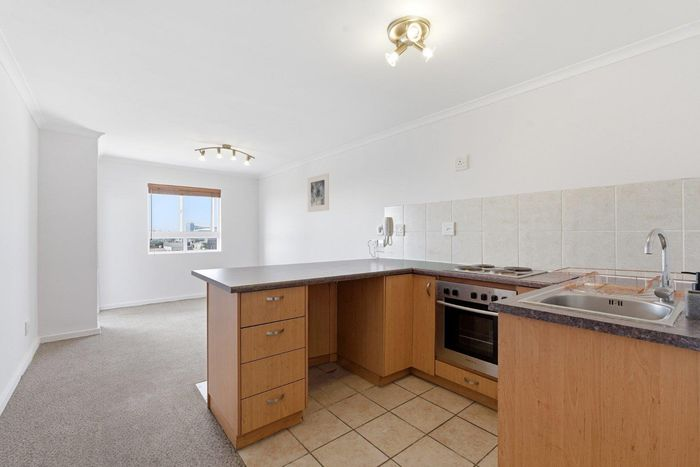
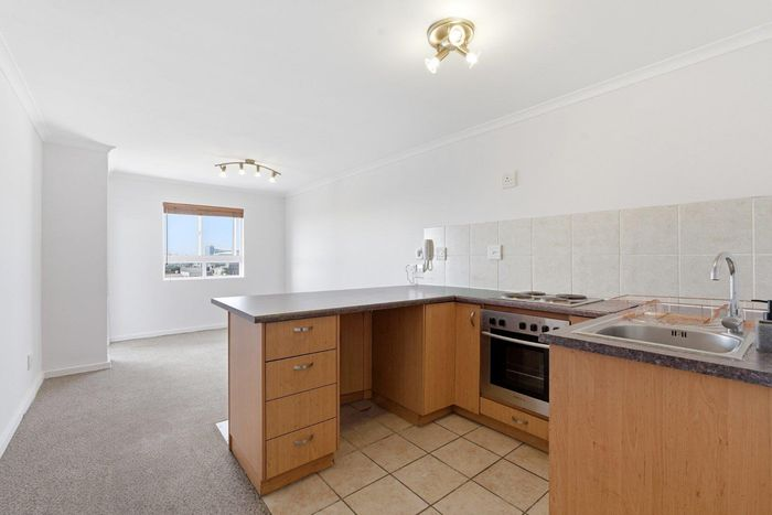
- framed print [307,172,330,213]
